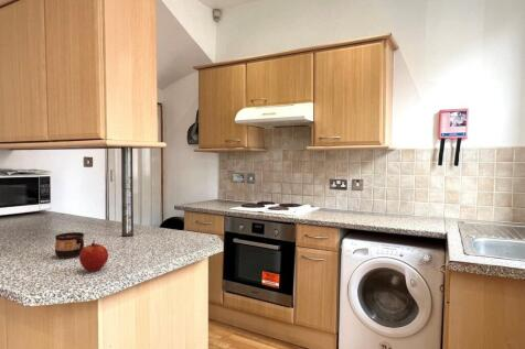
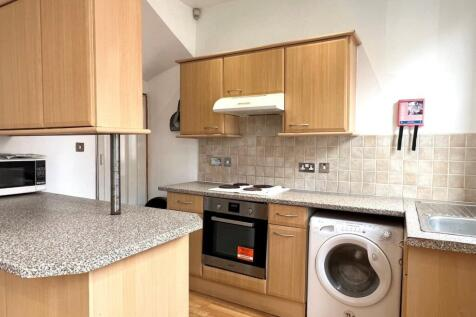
- apple [78,239,109,273]
- cup [54,231,86,259]
